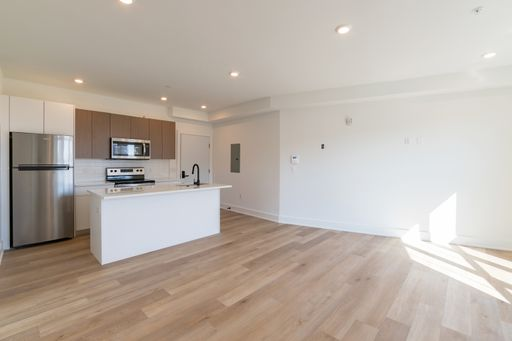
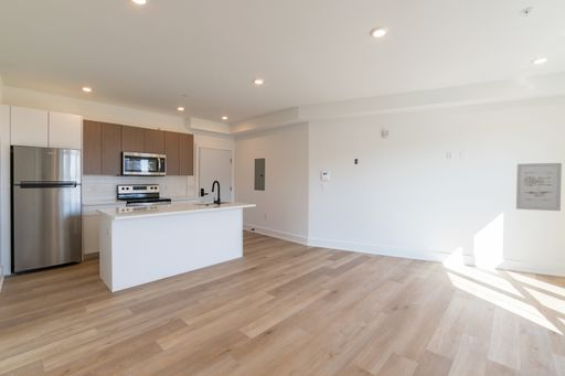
+ wall art [515,162,563,212]
